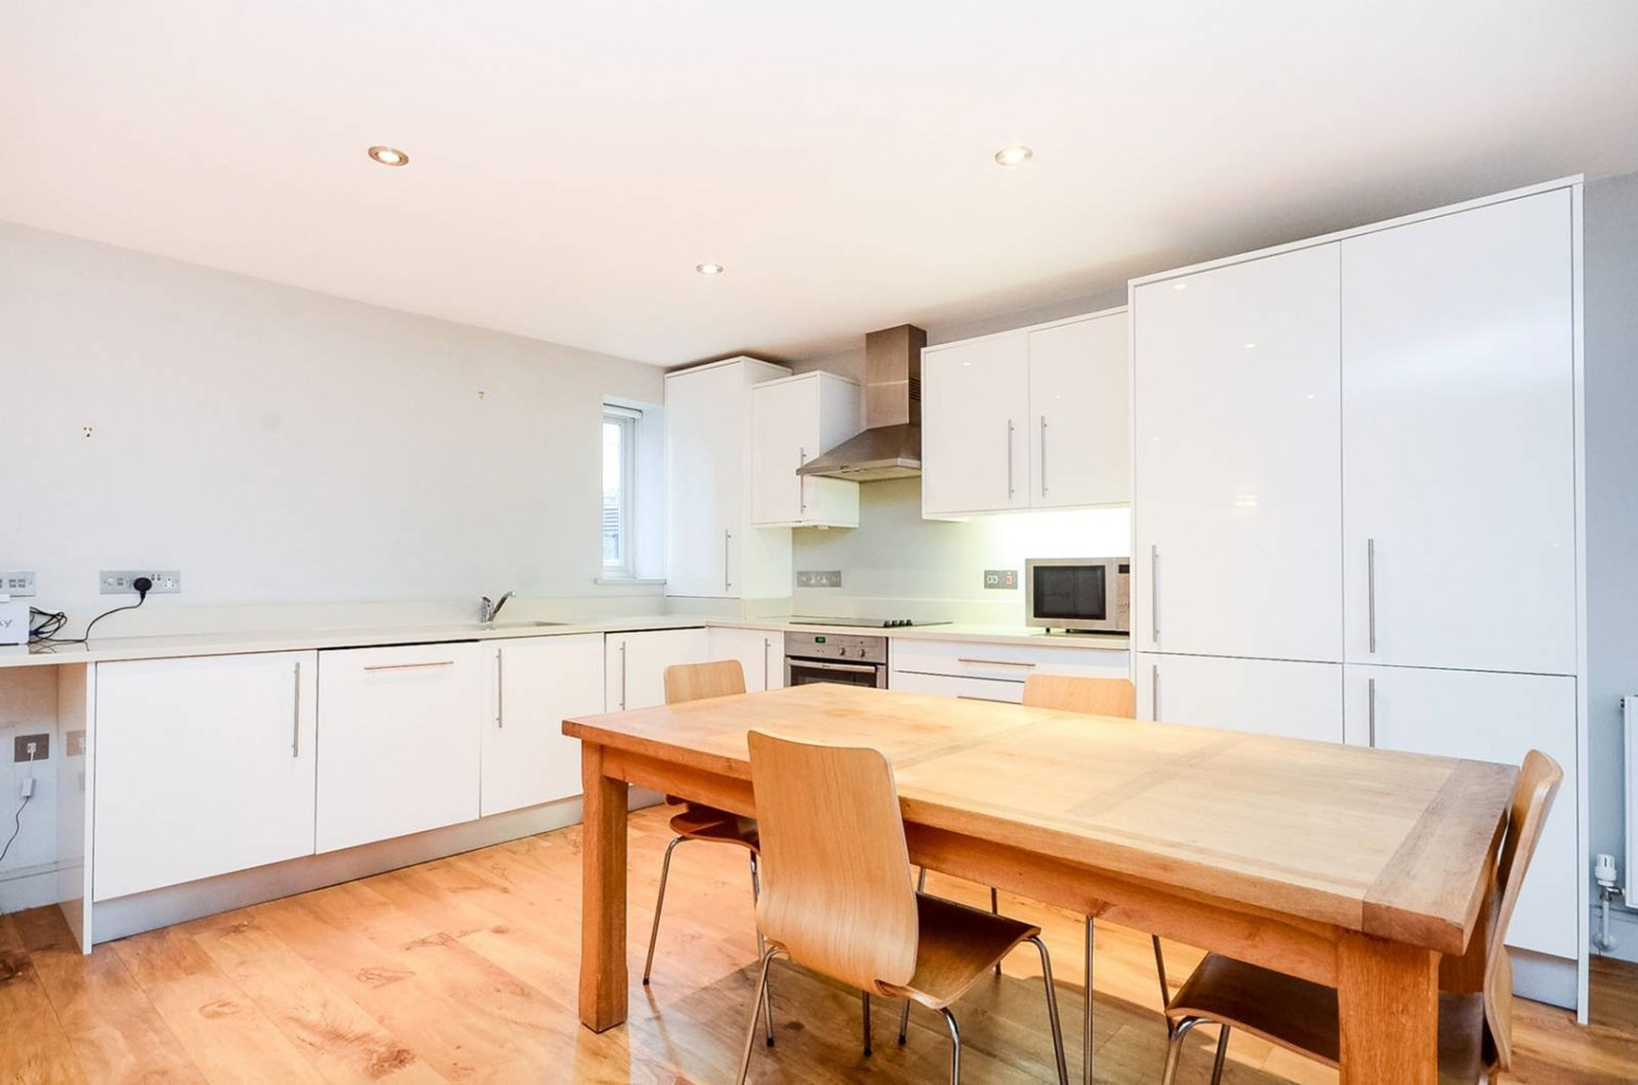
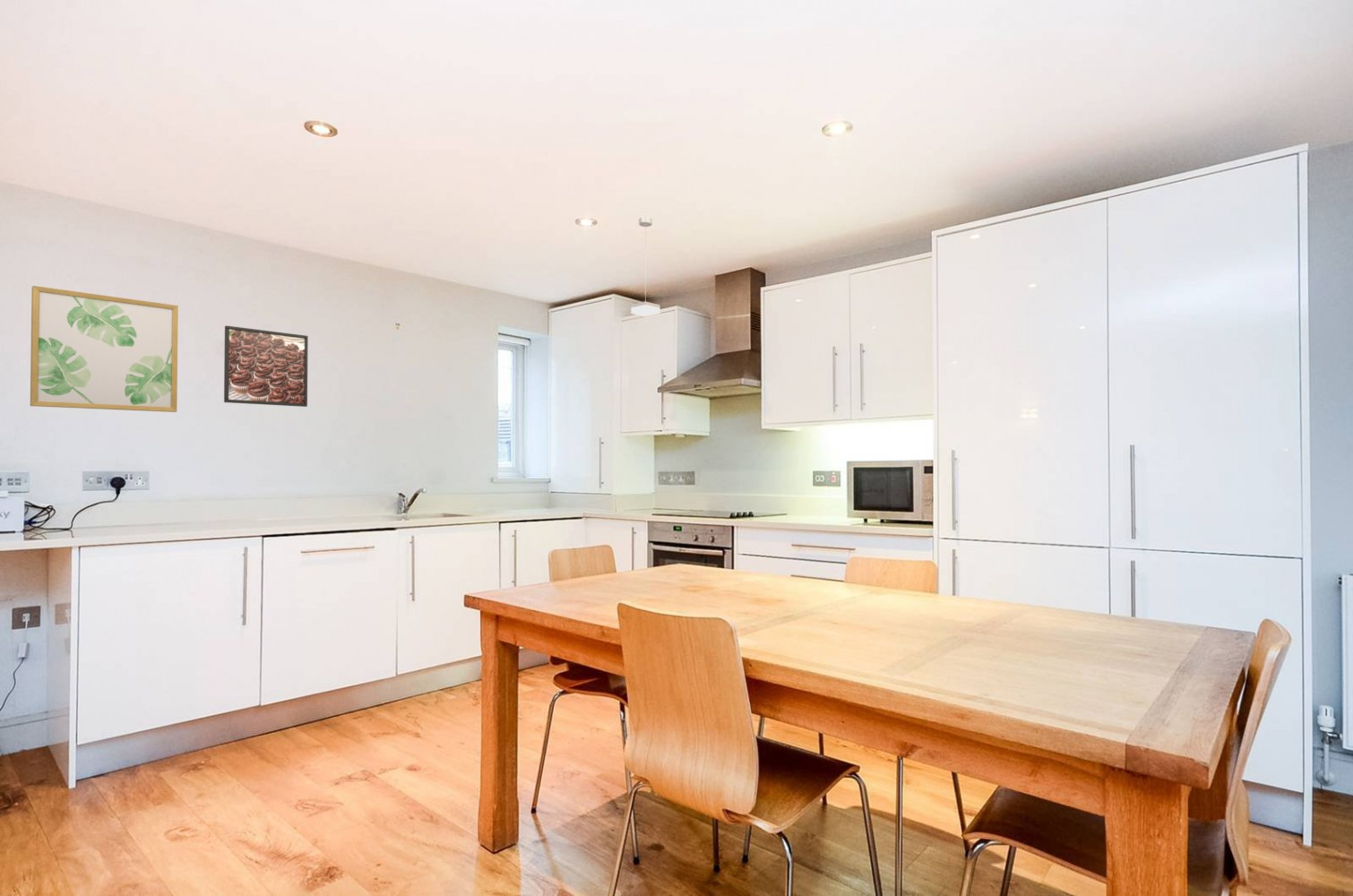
+ wall art [30,285,179,413]
+ pendant lamp [630,216,661,318]
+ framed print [223,325,309,408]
